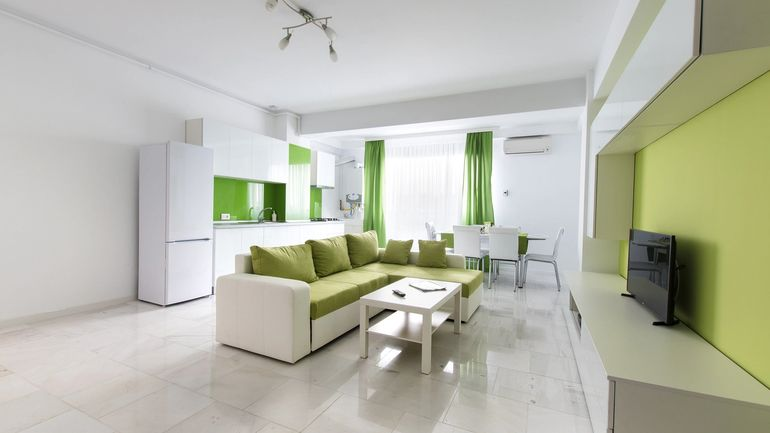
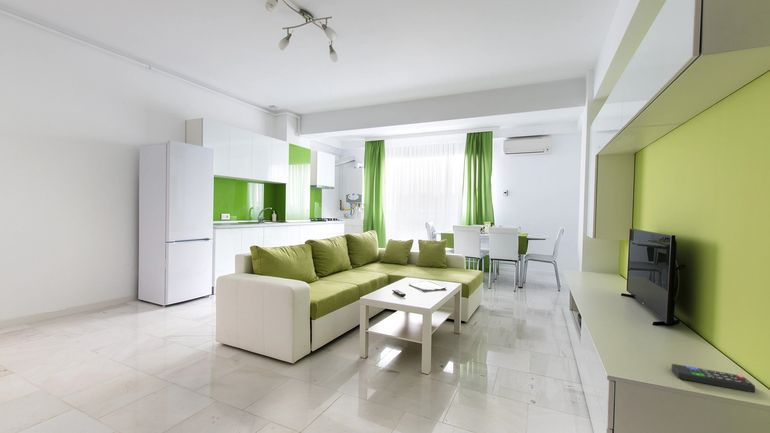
+ remote control [670,363,756,393]
